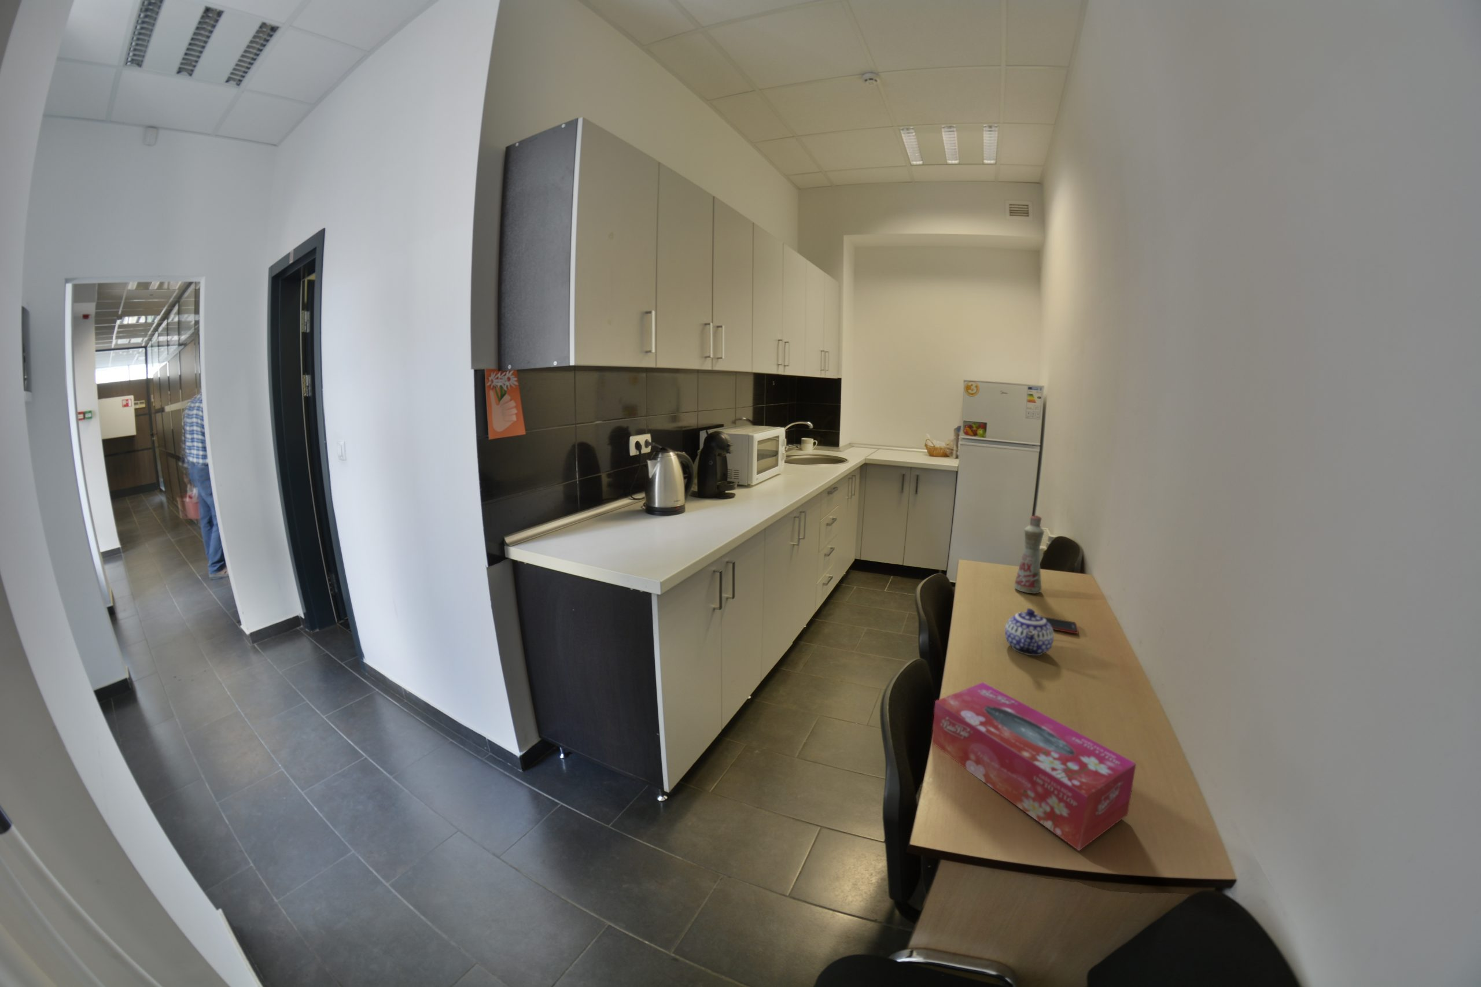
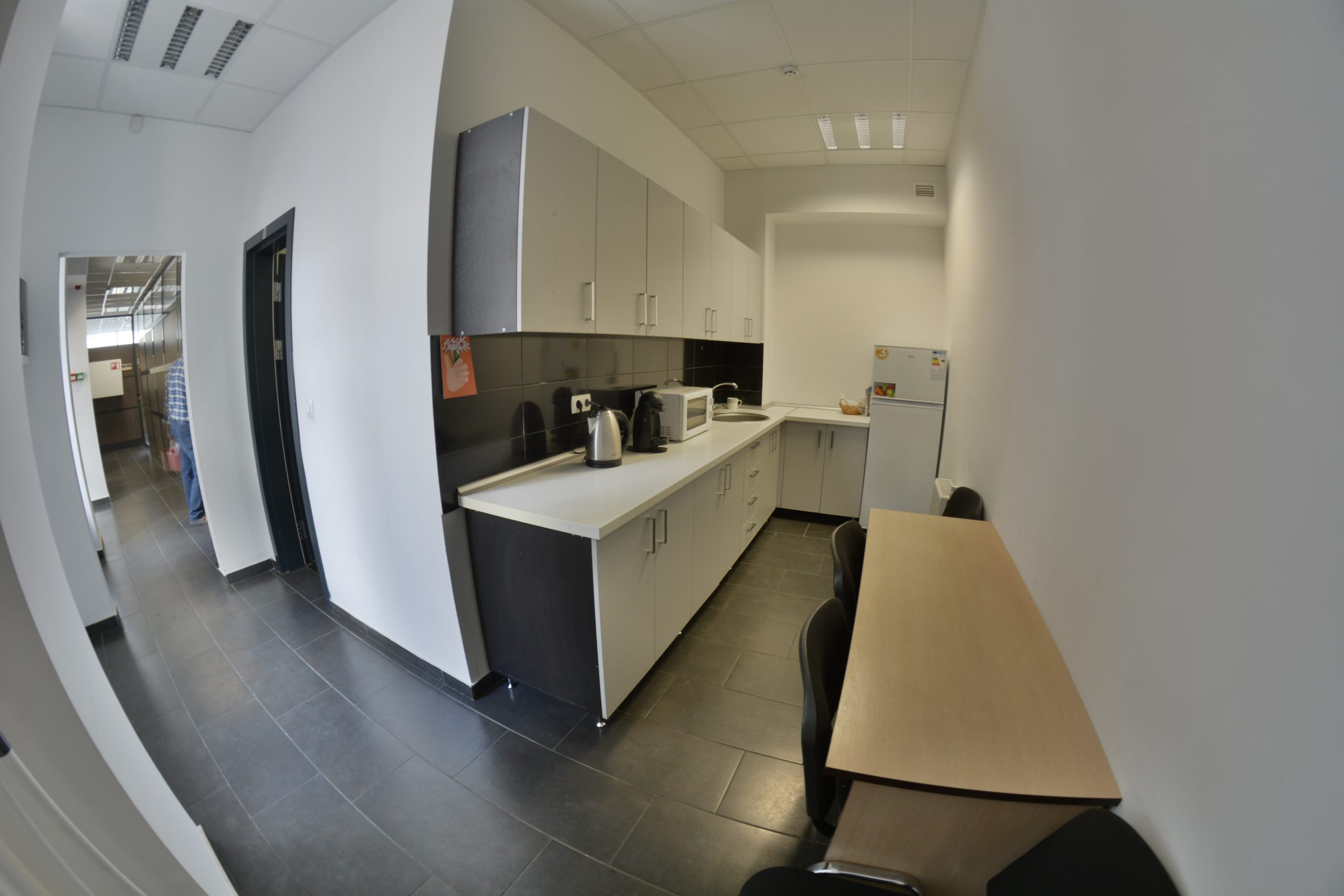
- cell phone [1041,616,1079,634]
- teapot [1004,608,1055,657]
- tissue box [931,682,1137,852]
- bottle [1014,514,1045,595]
